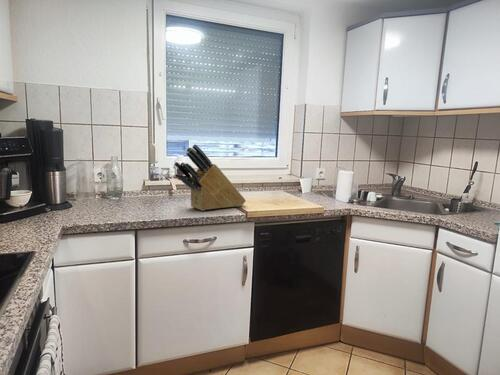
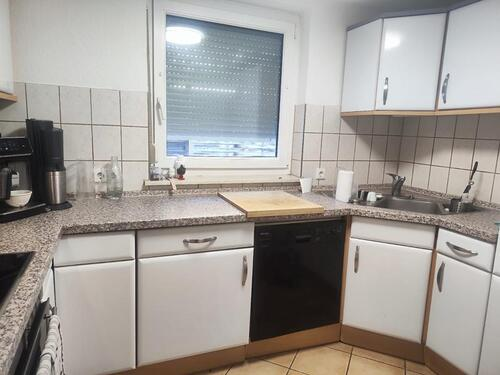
- knife block [173,144,247,212]
